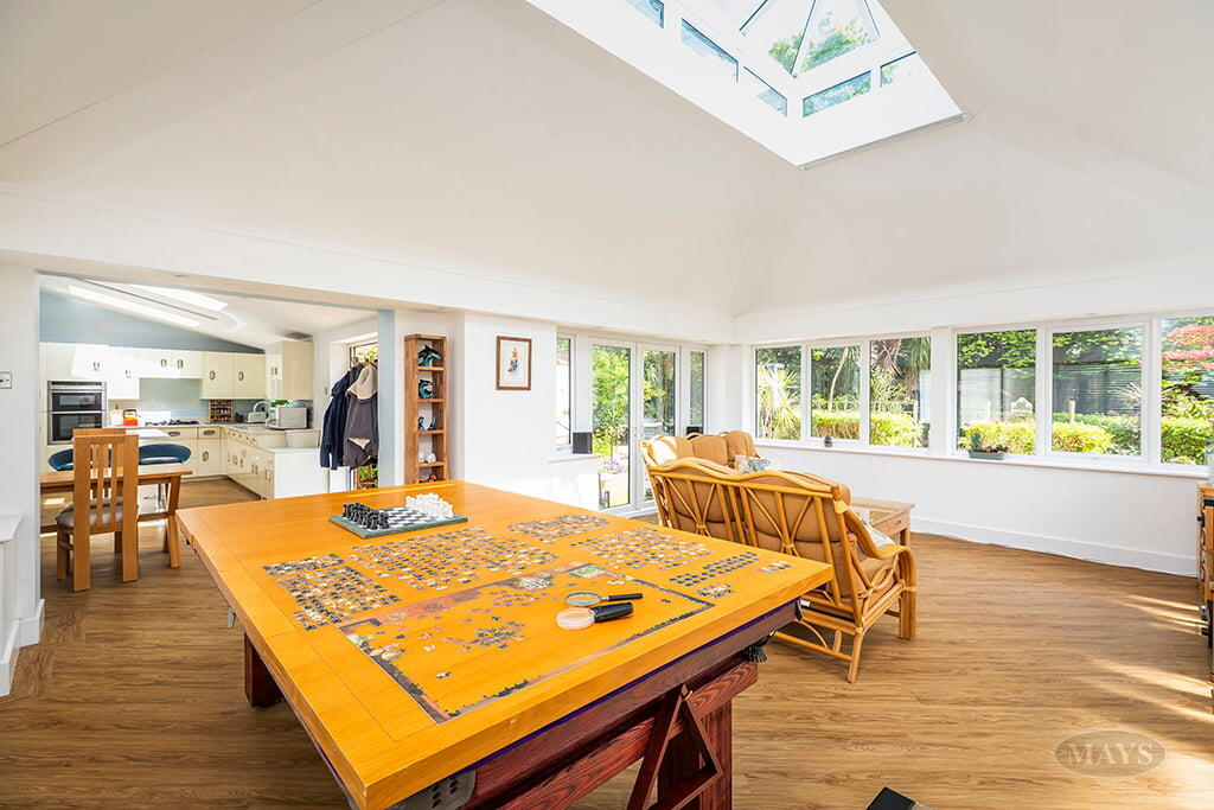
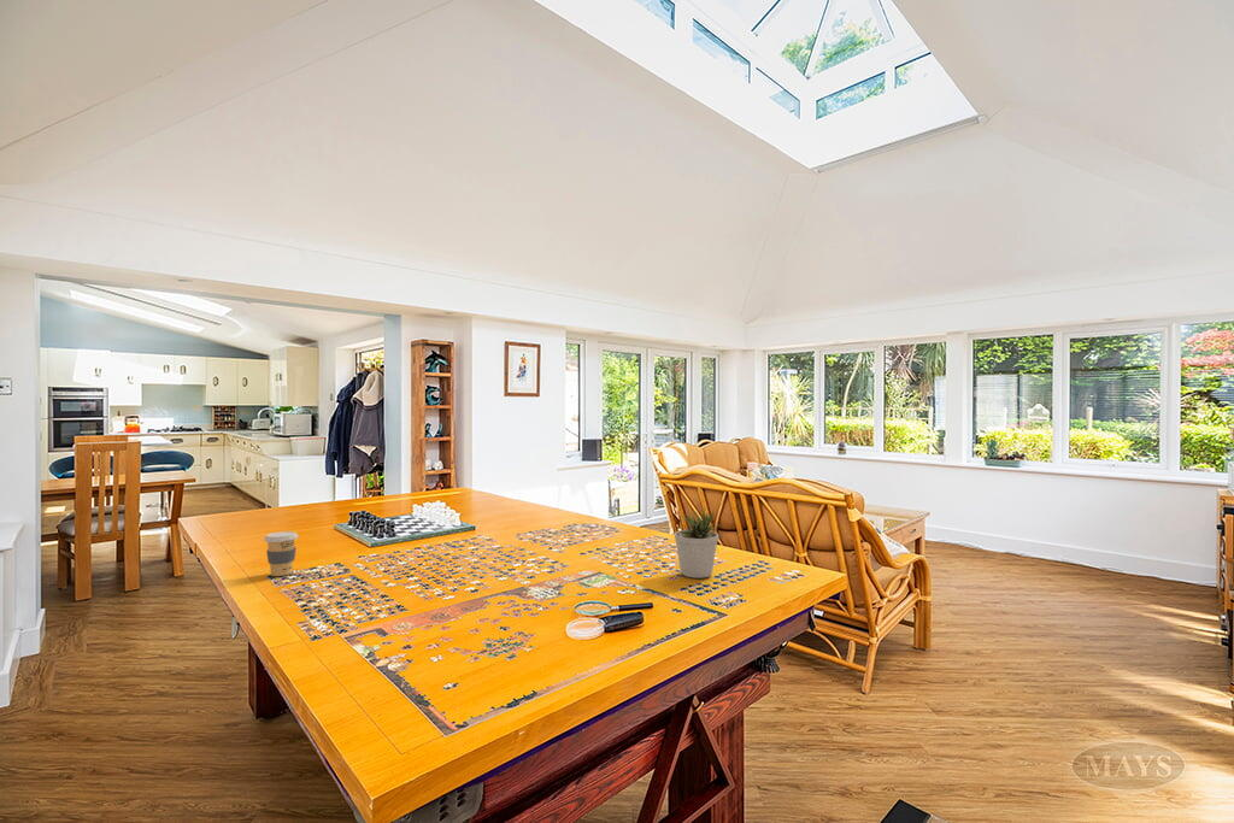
+ coffee cup [263,530,299,577]
+ potted plant [674,506,719,580]
